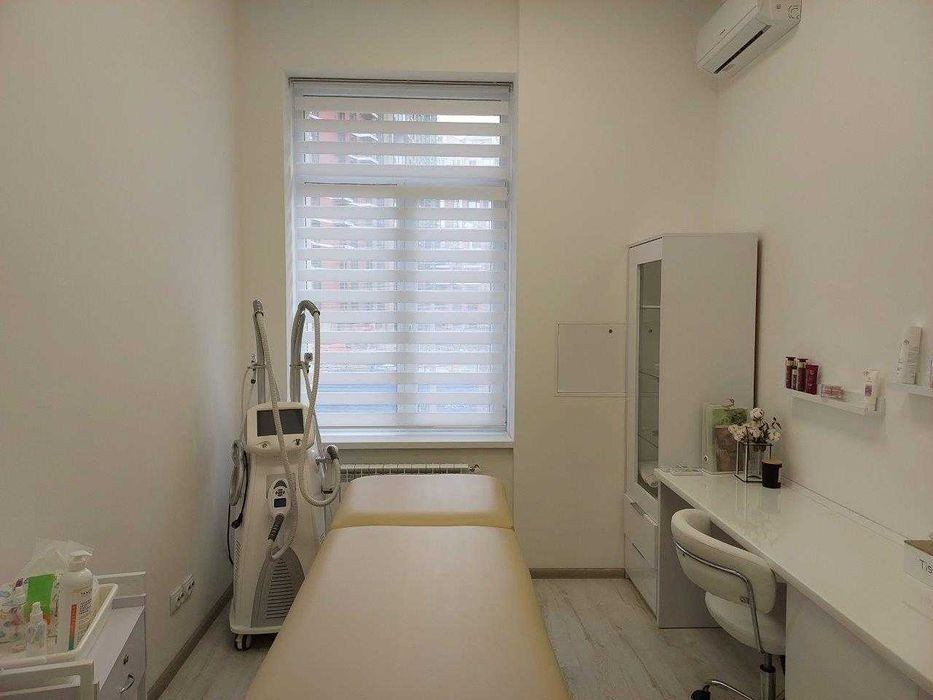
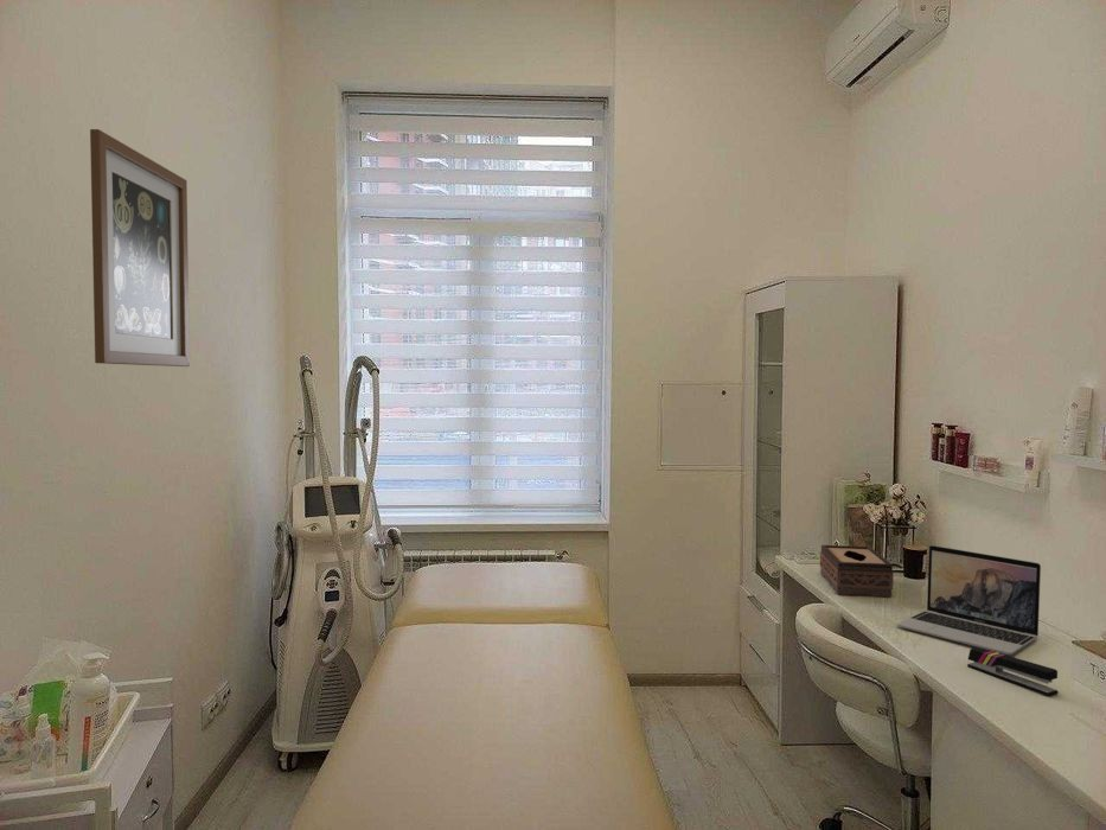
+ wall art [89,128,191,368]
+ tissue box [819,544,895,598]
+ laptop [896,544,1042,656]
+ stapler [966,646,1060,697]
